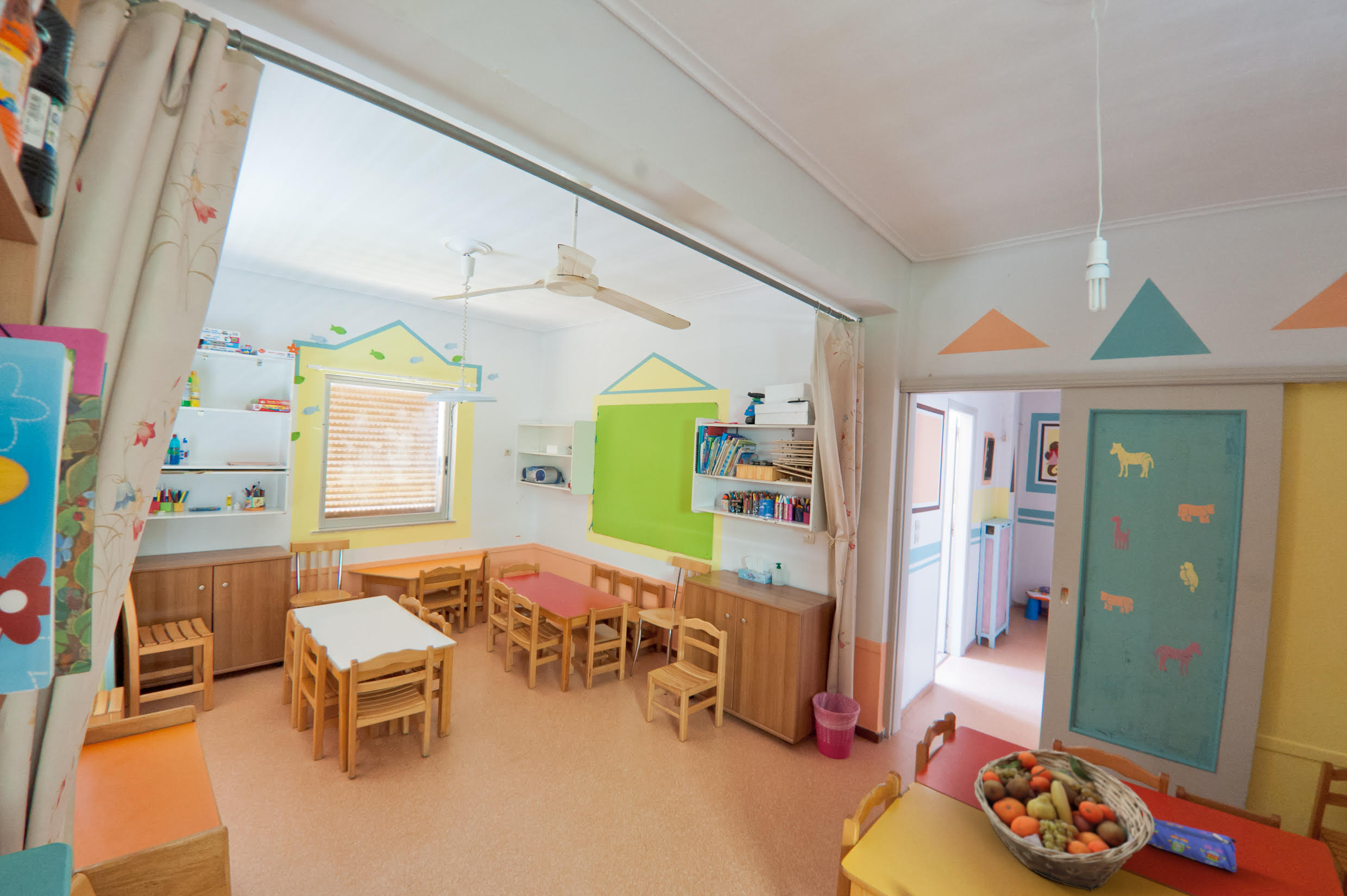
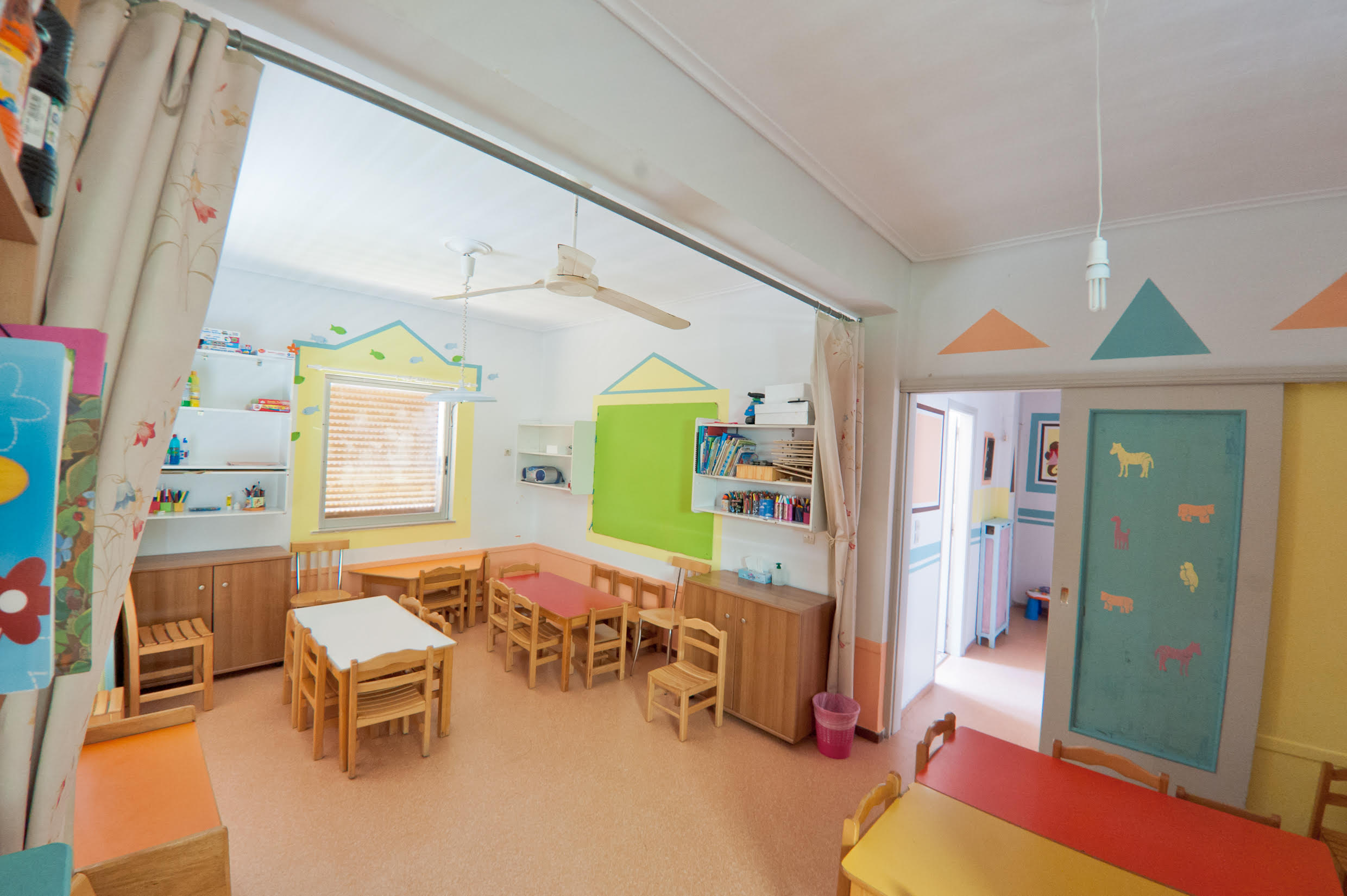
- pencil case [1142,816,1237,873]
- fruit basket [973,748,1154,892]
